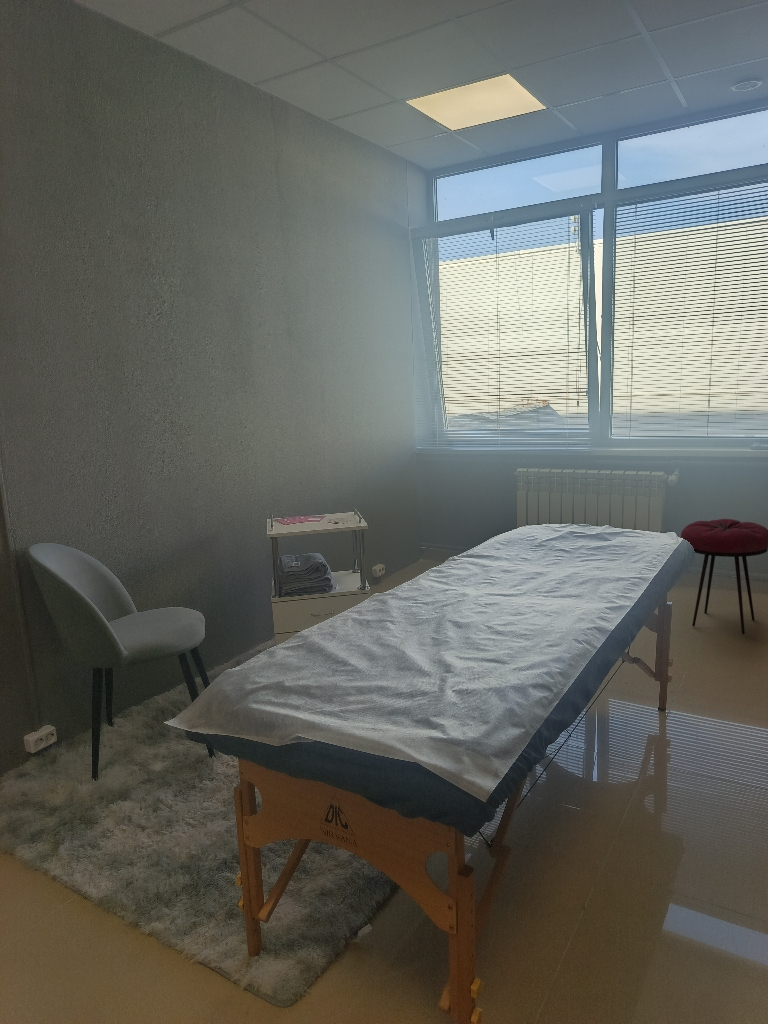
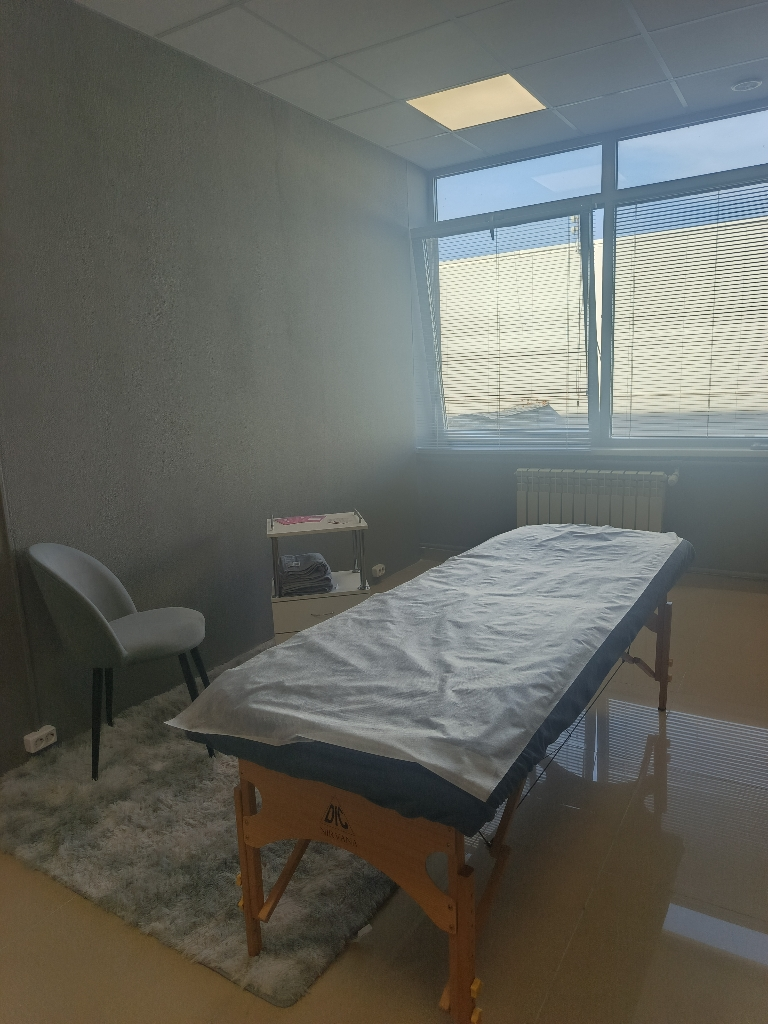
- stool [680,518,768,635]
